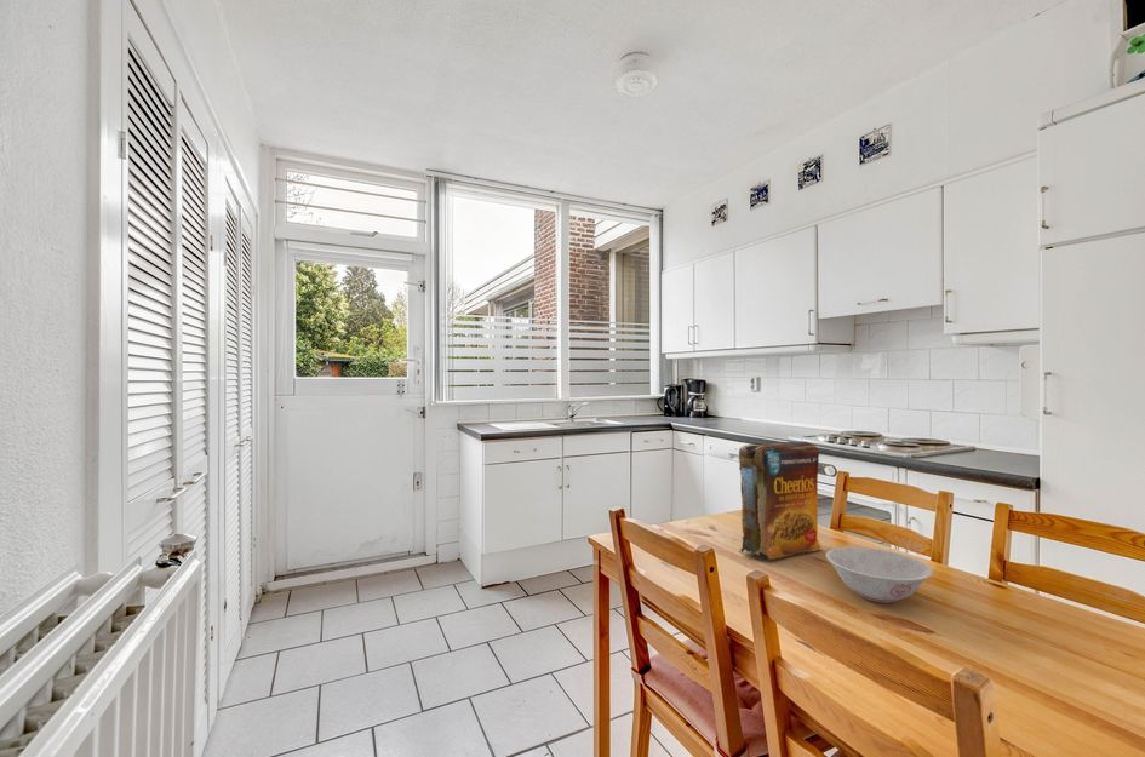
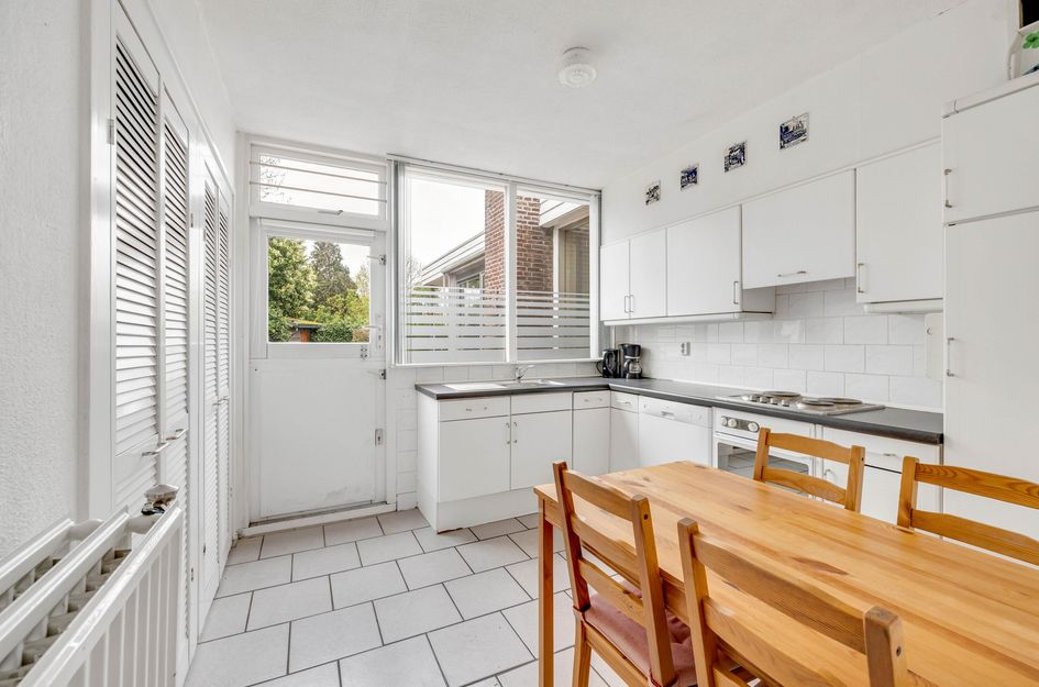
- cereal box [738,440,824,561]
- bowl [825,546,934,604]
